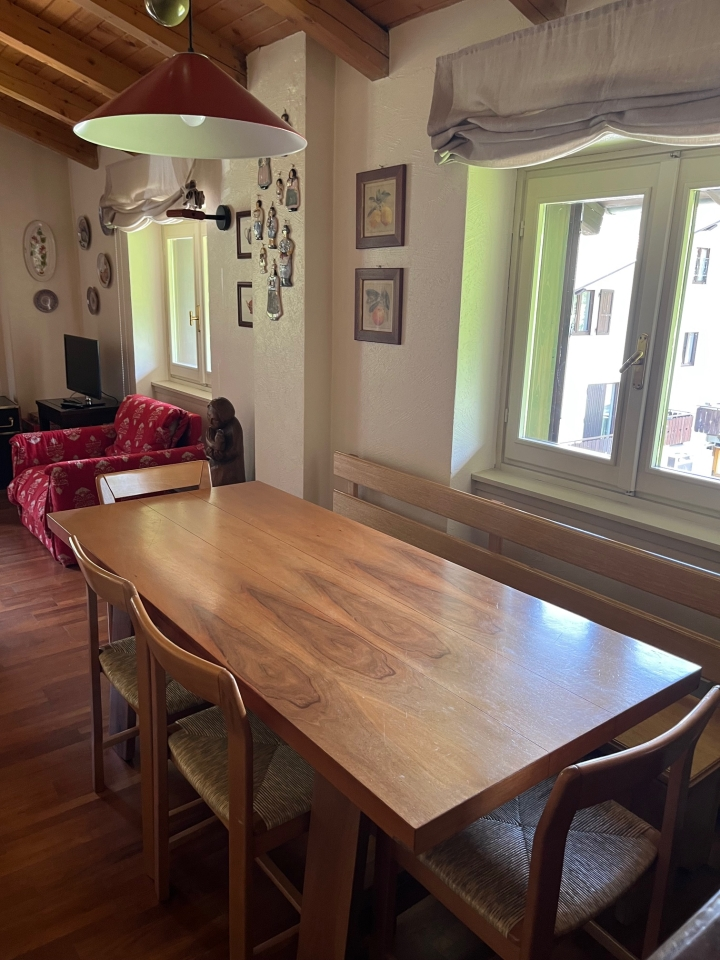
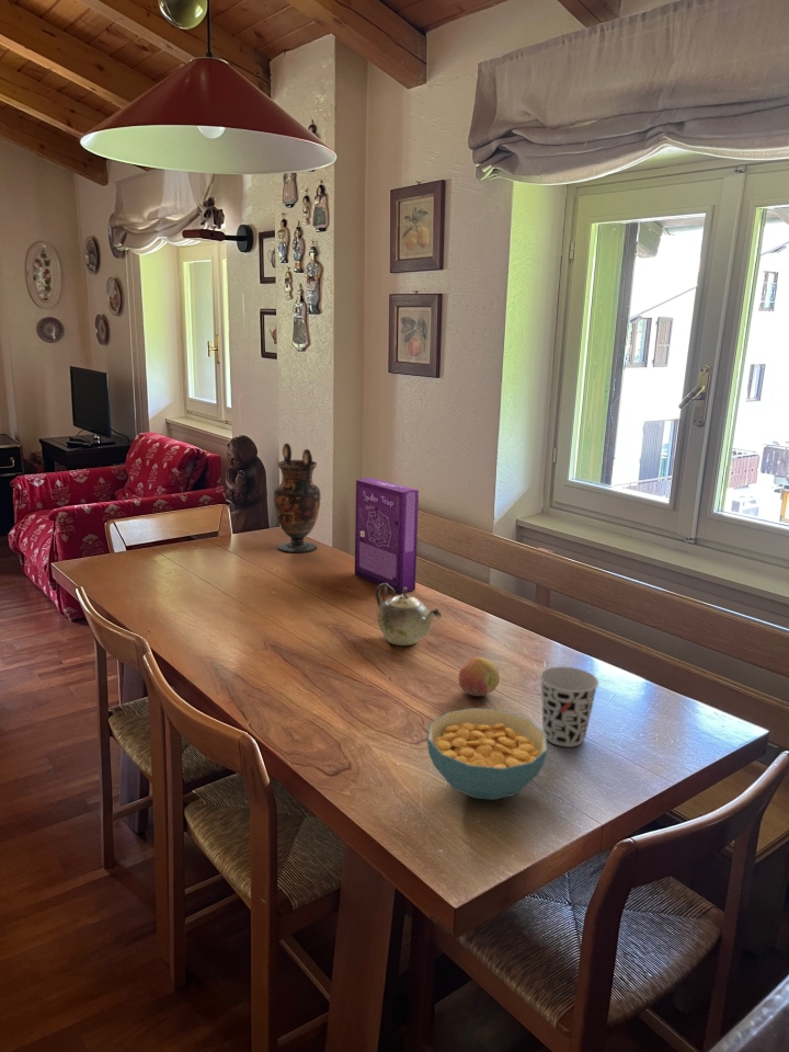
+ cereal box [354,477,420,595]
+ fruit [458,656,501,697]
+ vase [273,443,322,553]
+ cereal bowl [426,707,549,801]
+ cup [539,665,599,747]
+ teapot [375,583,443,647]
